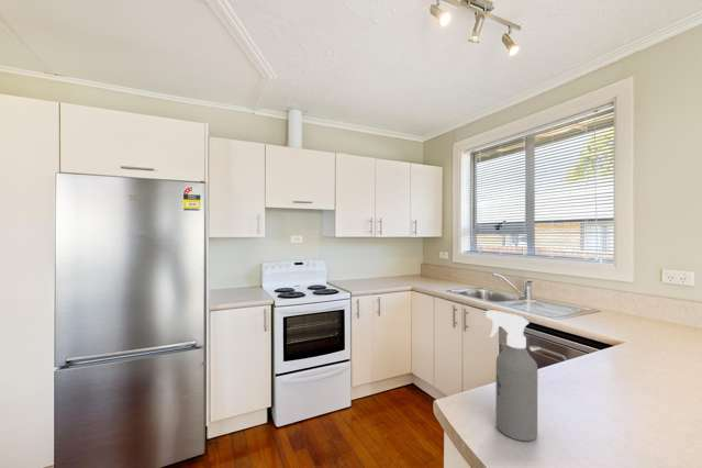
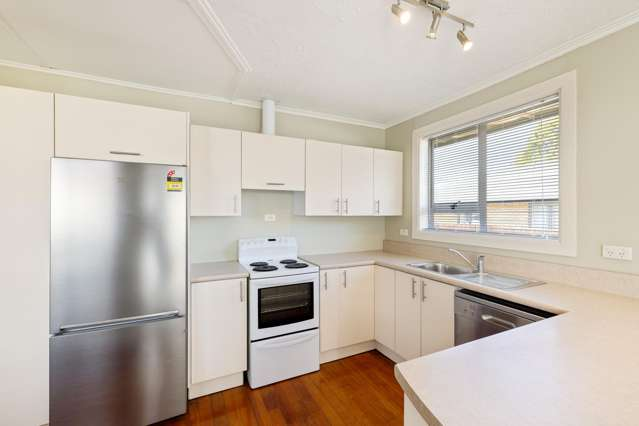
- spray bottle [486,309,538,443]
